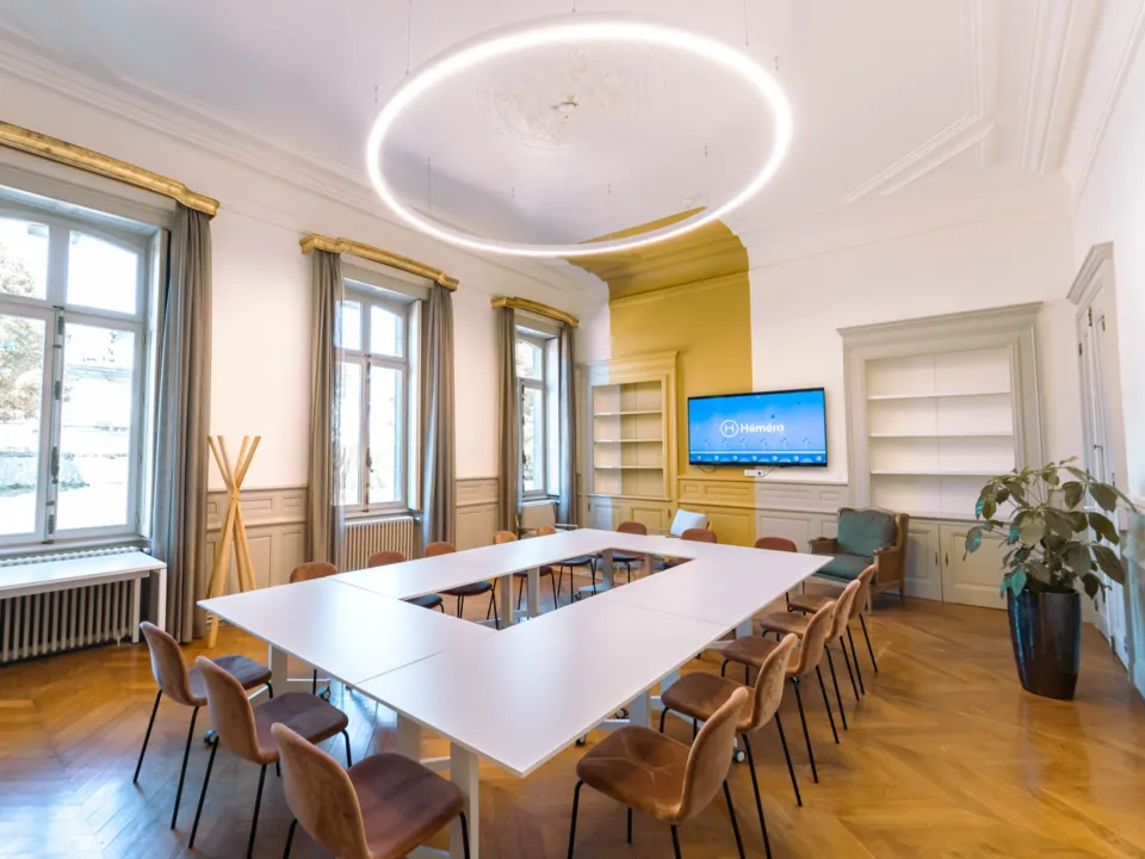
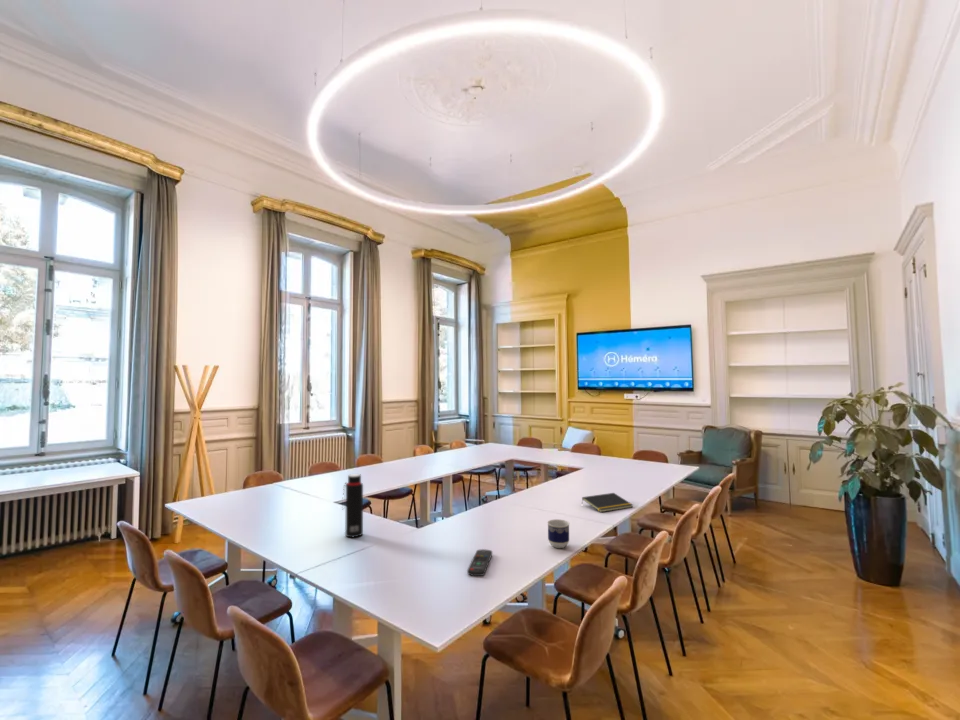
+ water bottle [341,473,364,539]
+ notepad [581,492,634,513]
+ remote control [466,548,493,577]
+ cup [546,518,571,549]
